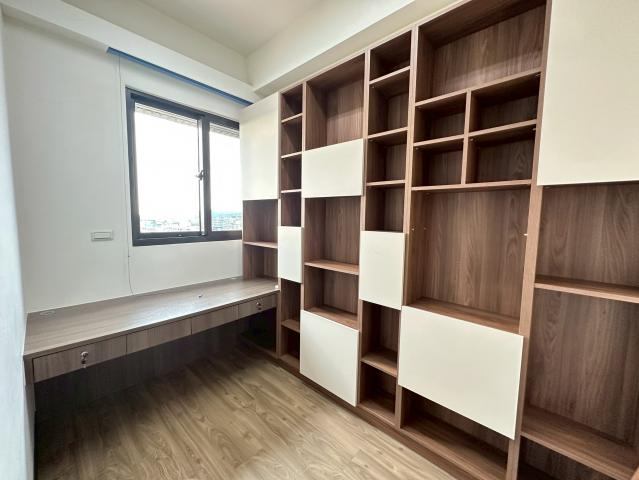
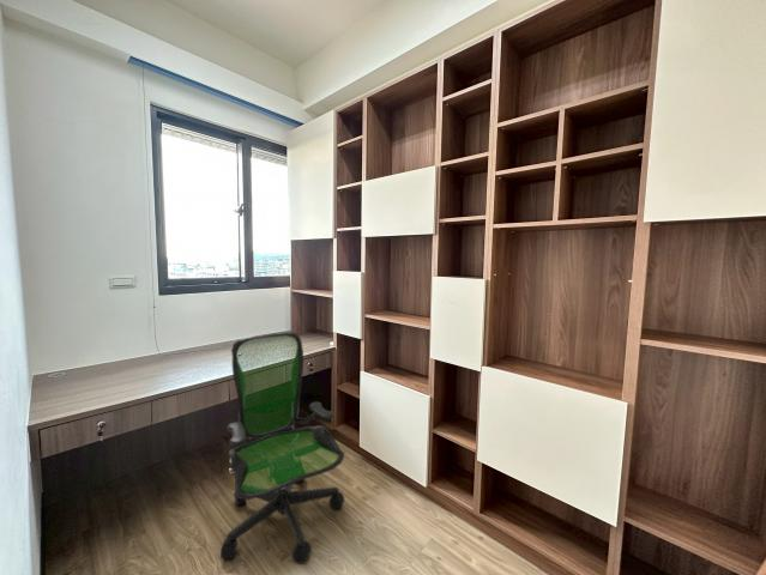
+ office chair [219,332,345,565]
